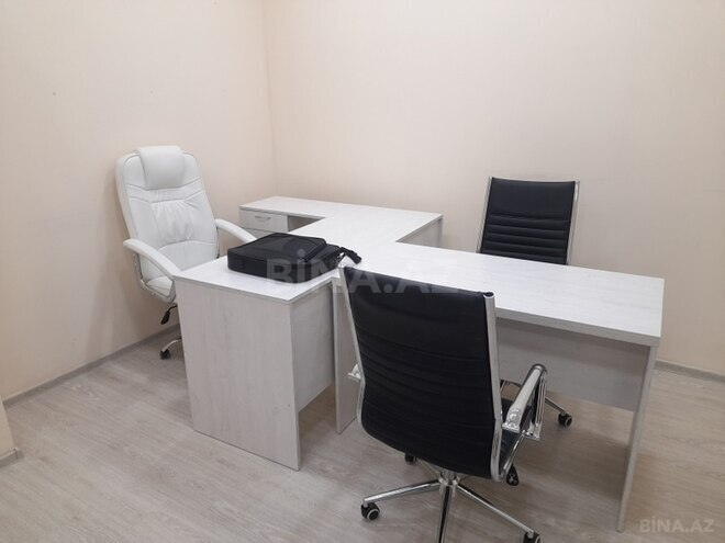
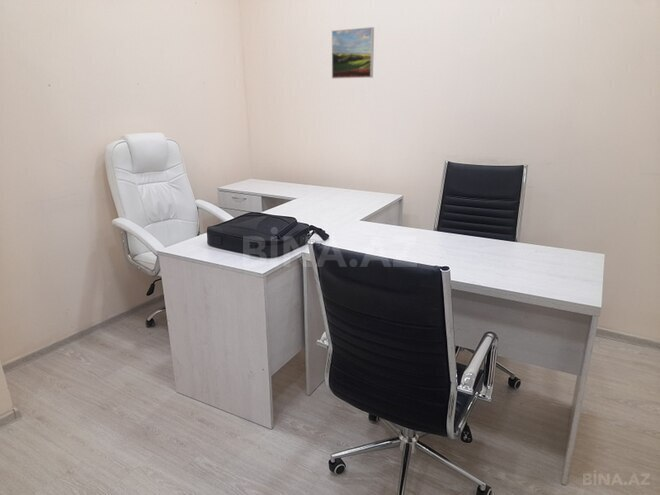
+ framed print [331,26,375,80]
